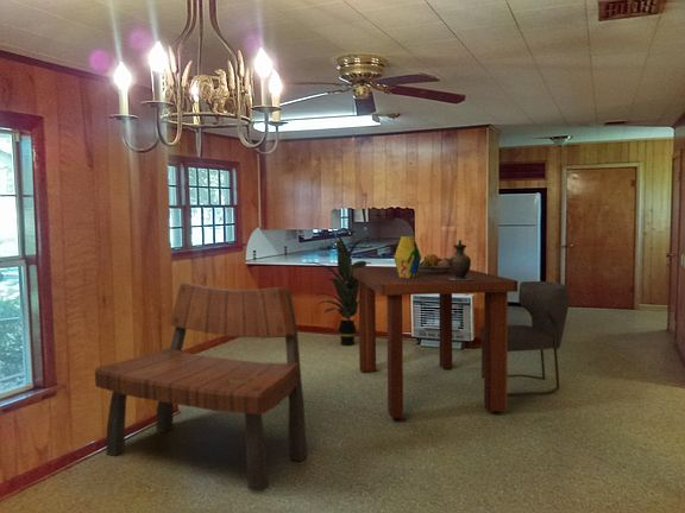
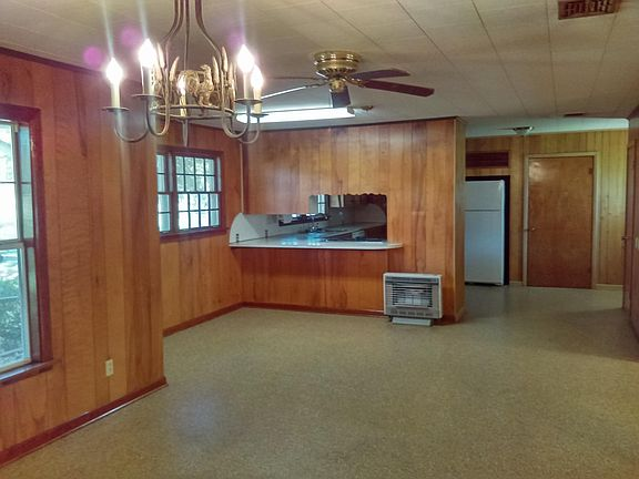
- fruit bowl [419,253,452,273]
- dining table [353,266,519,419]
- indoor plant [307,230,375,347]
- pitcher [450,239,472,281]
- vase [392,235,422,278]
- chair [479,280,571,397]
- bench [94,281,308,493]
